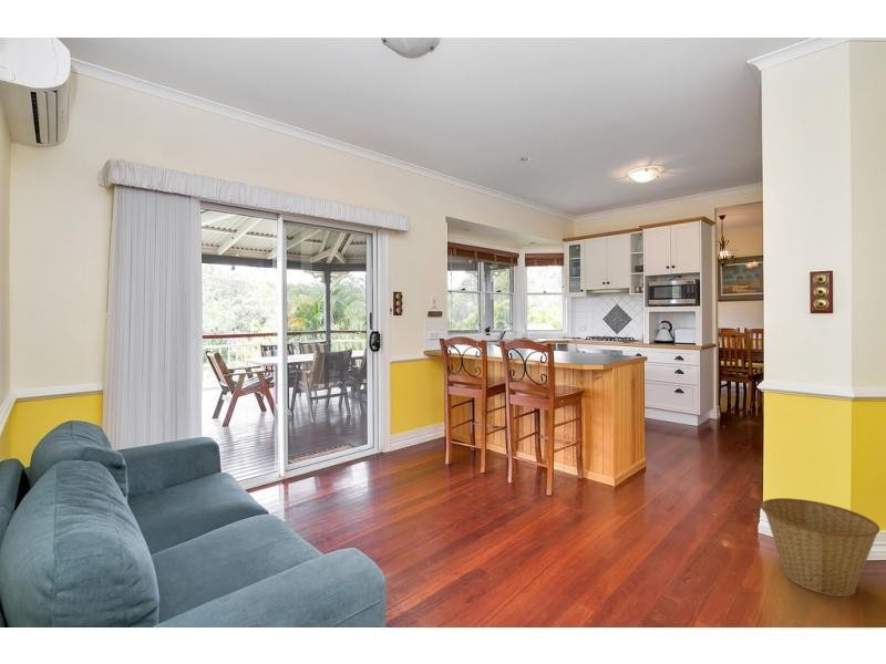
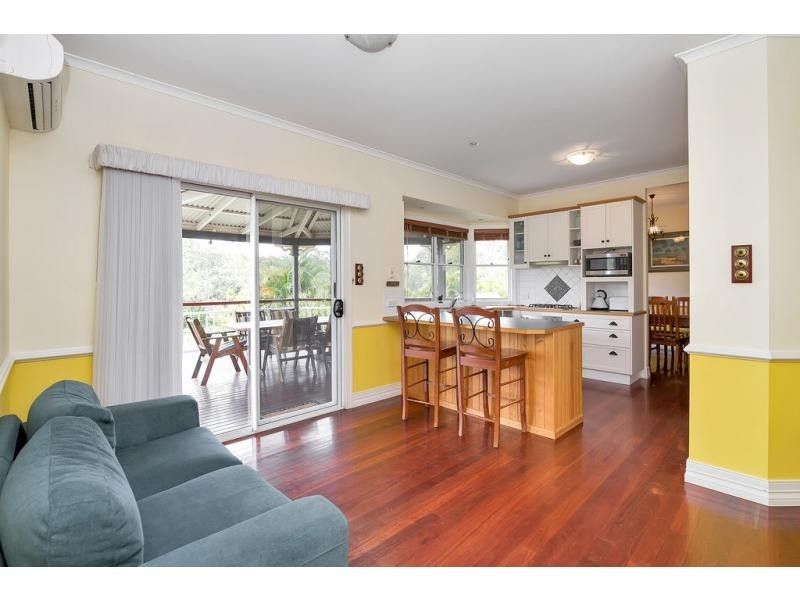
- basket [760,497,880,598]
